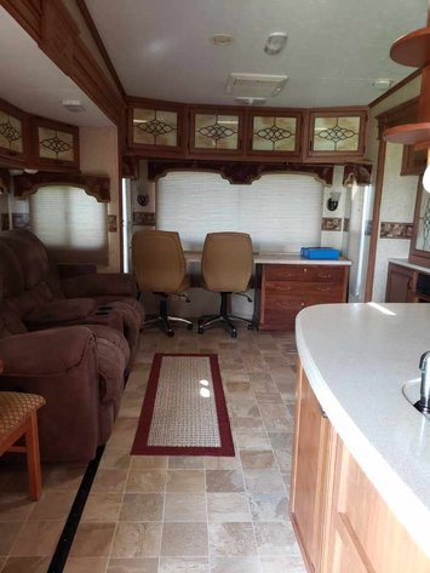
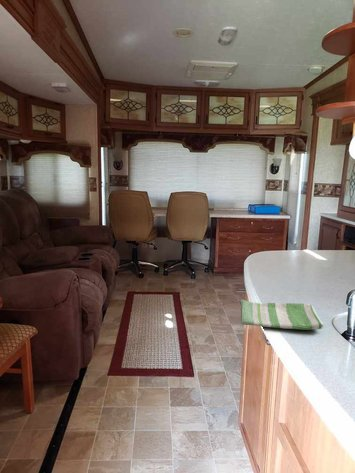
+ dish towel [240,299,324,331]
